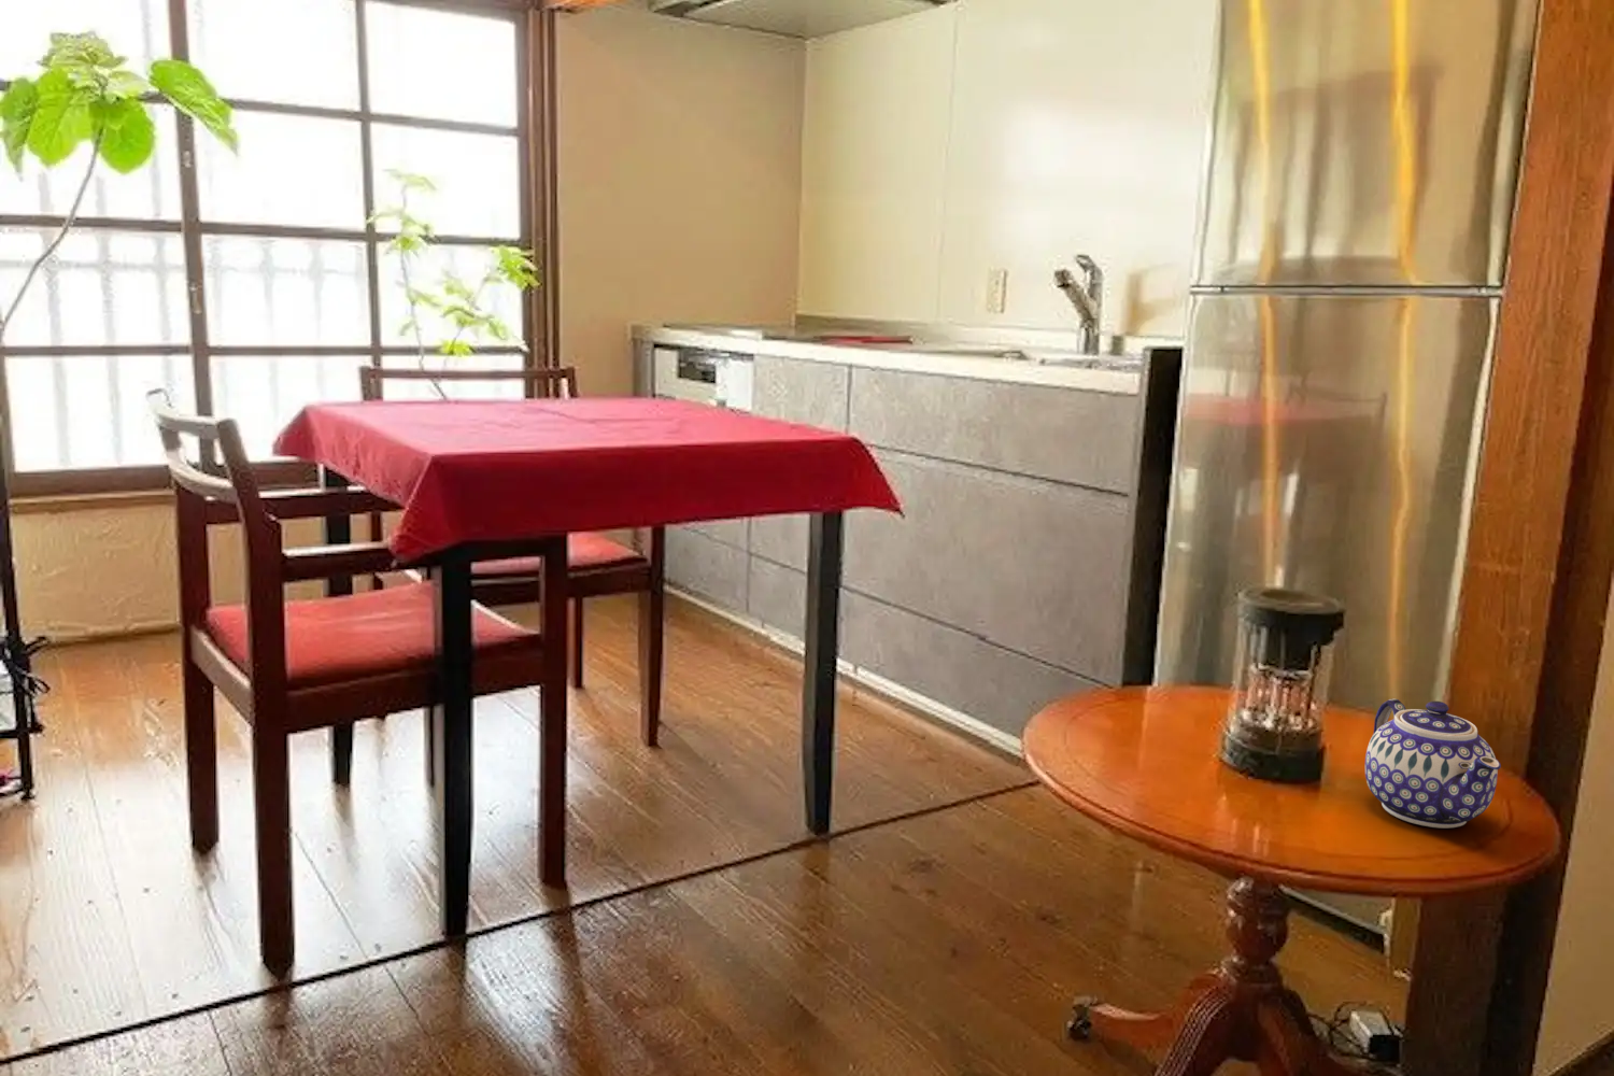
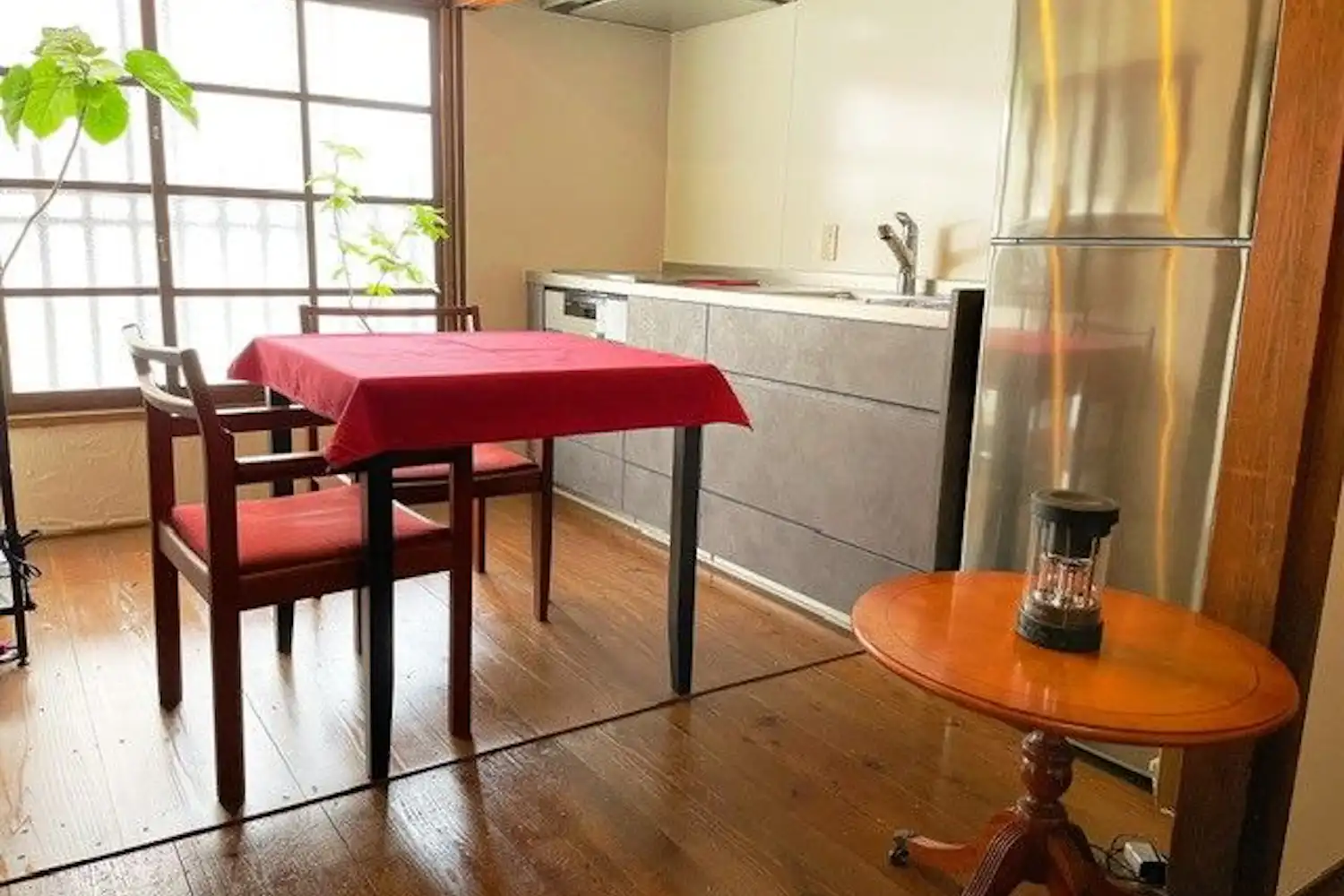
- teapot [1364,698,1502,830]
